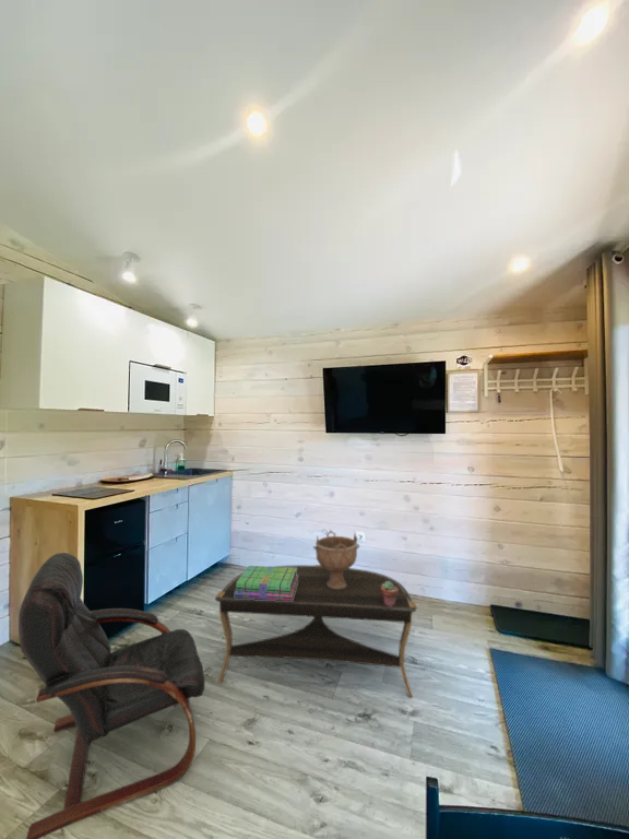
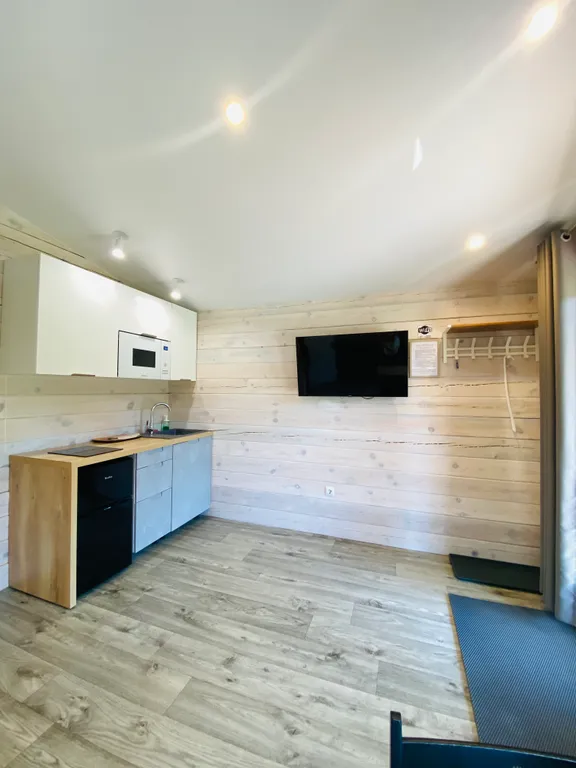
- decorative bowl [312,529,360,590]
- stack of books [235,565,298,601]
- coffee table [214,564,418,698]
- potted succulent [381,581,399,607]
- armchair [17,552,206,839]
